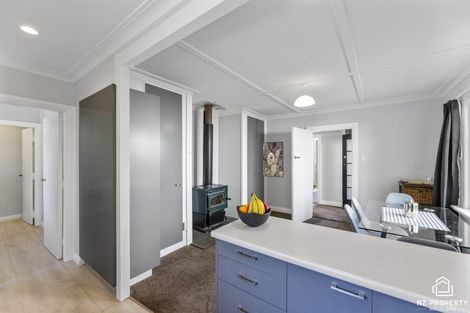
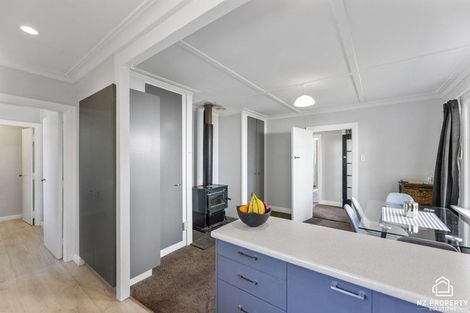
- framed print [262,141,285,178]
